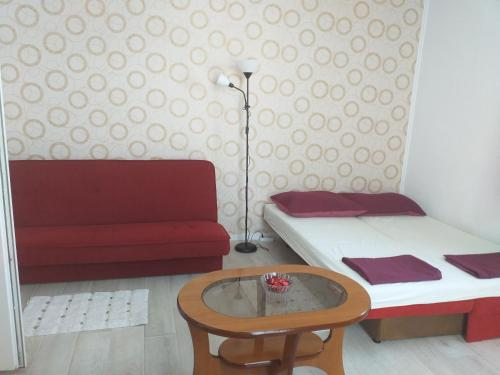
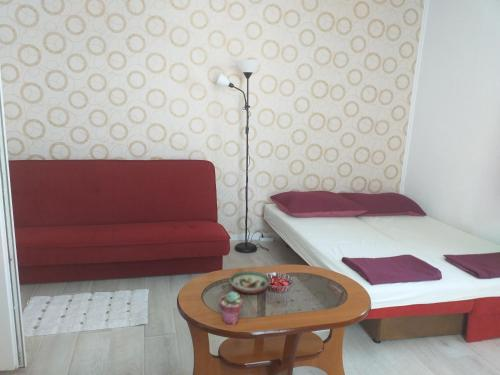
+ decorative bowl [228,270,272,295]
+ potted succulent [218,291,244,325]
